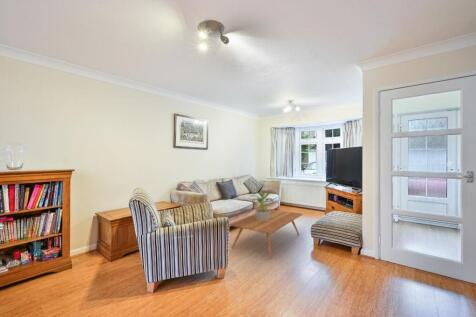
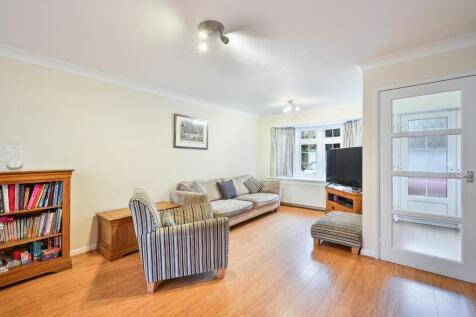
- coffee table [228,208,304,260]
- potted plant [249,190,275,221]
